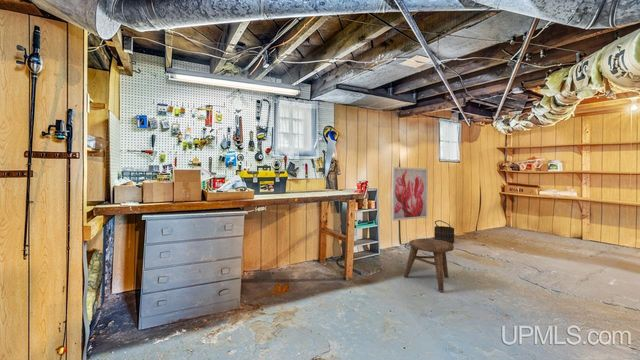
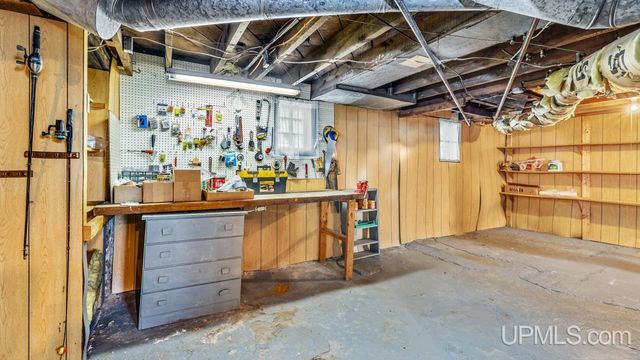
- wall art [391,166,429,222]
- bucket [433,219,455,244]
- stool [403,238,455,292]
